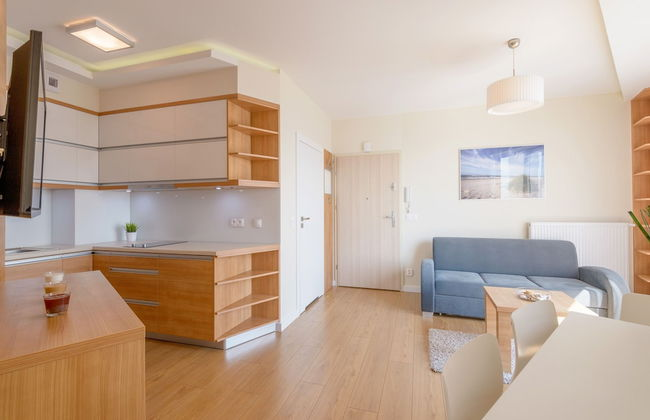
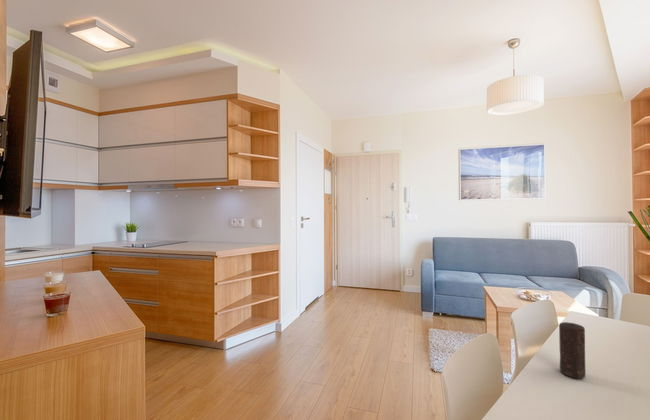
+ candle [558,321,586,380]
